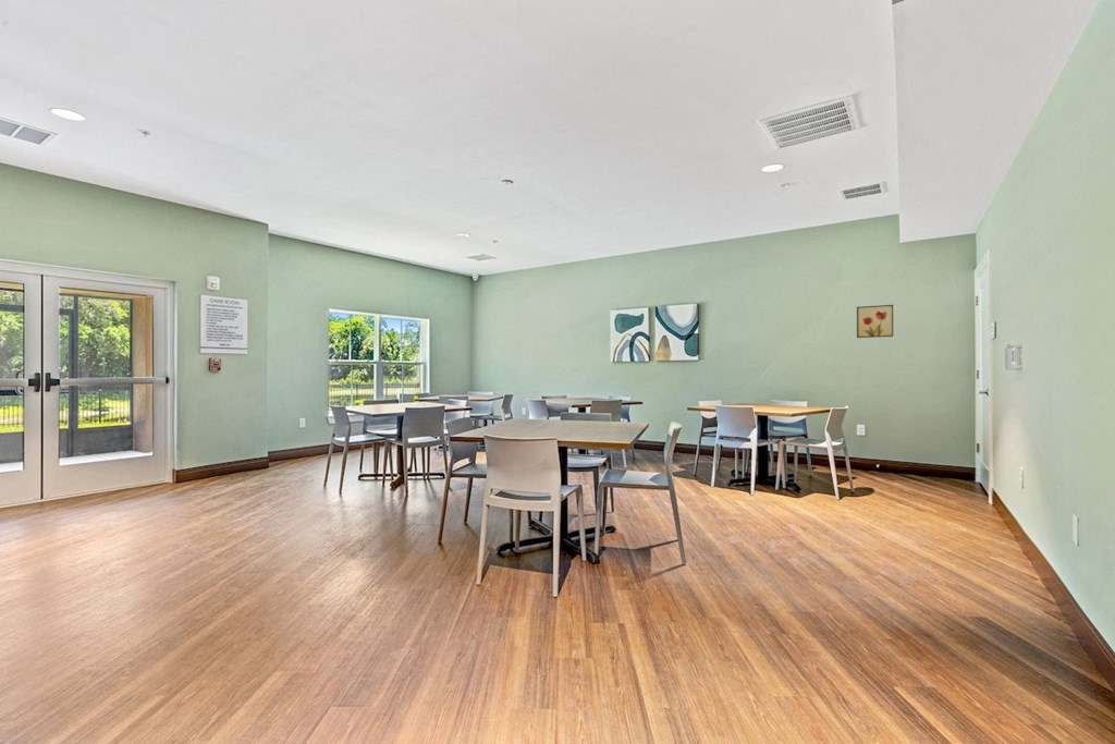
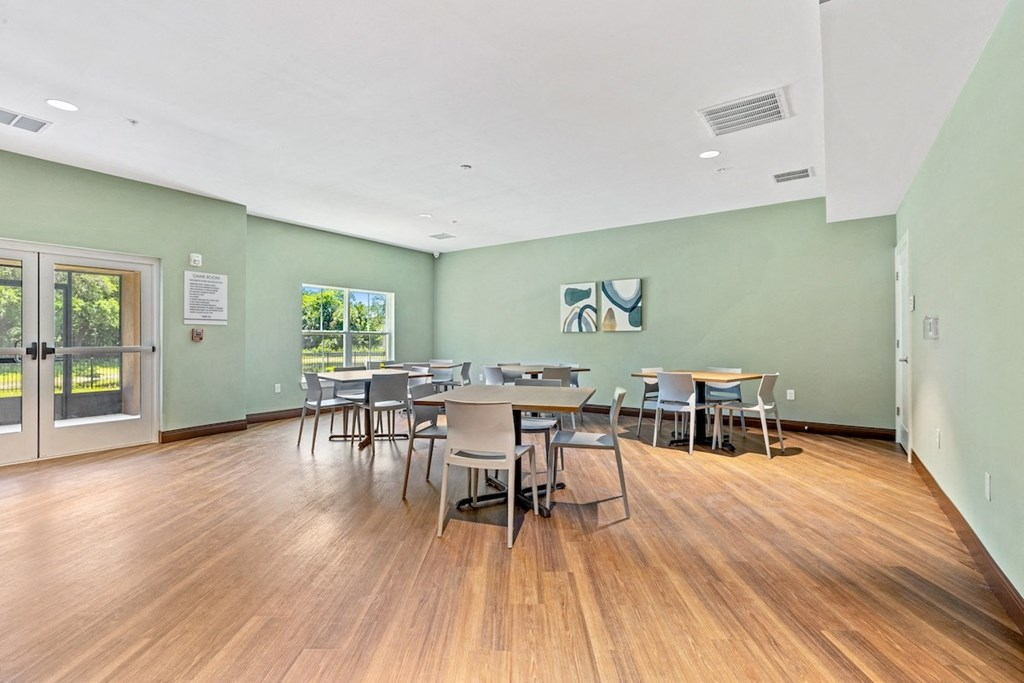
- wall art [856,304,894,339]
